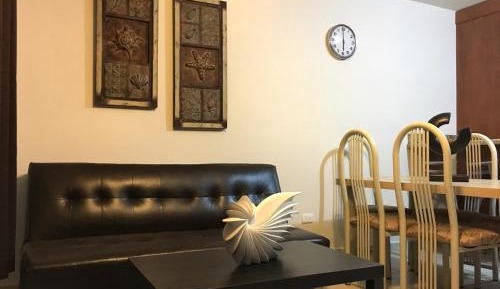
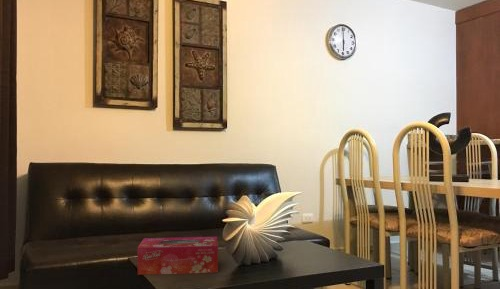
+ tissue box [137,236,219,276]
